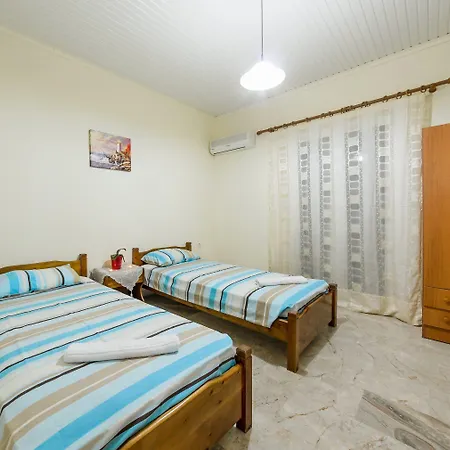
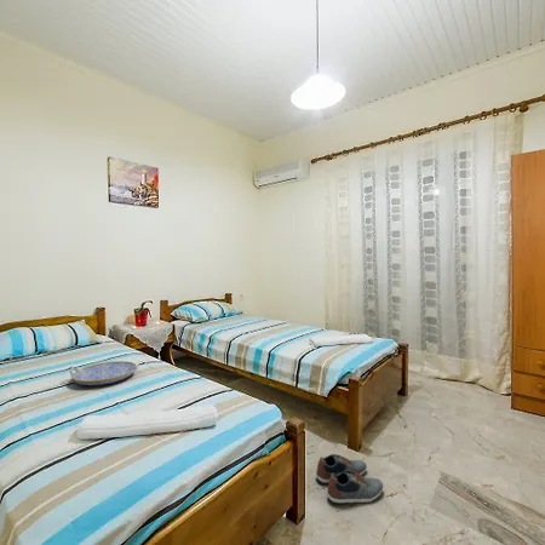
+ shoe [315,453,384,505]
+ serving tray [69,360,140,386]
